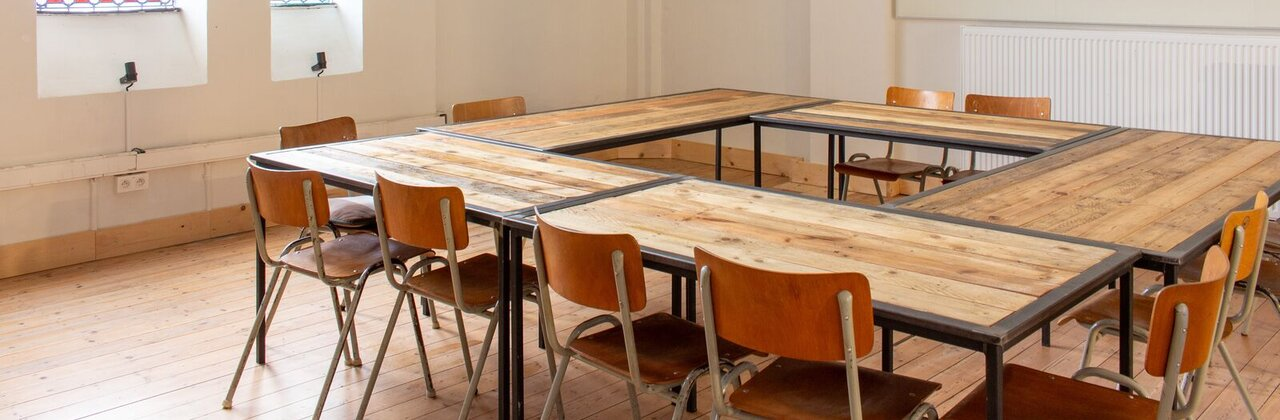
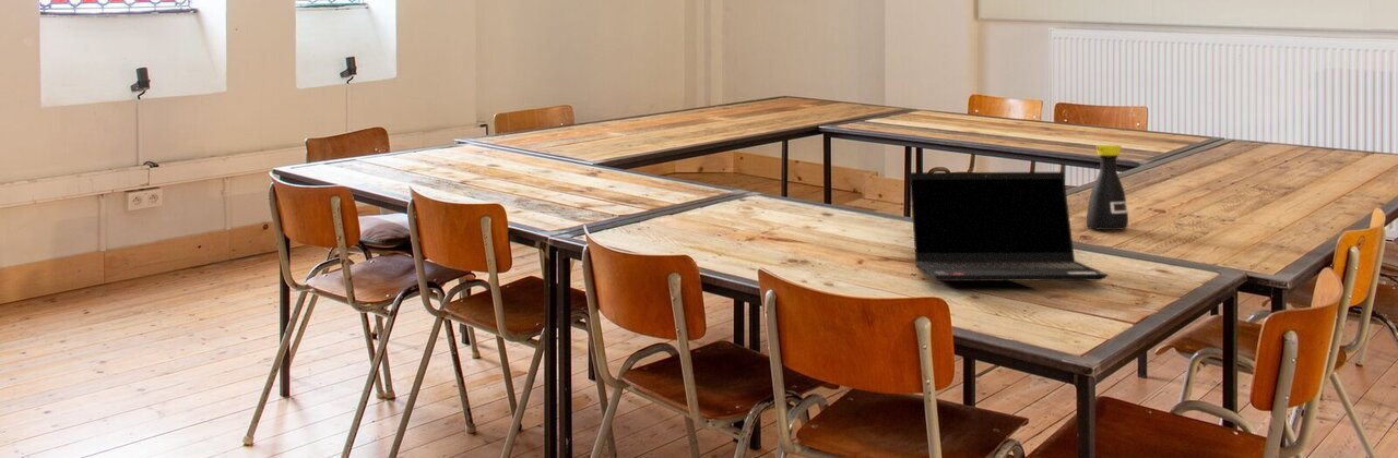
+ bottle [1086,144,1129,231]
+ laptop computer [909,171,1109,282]
